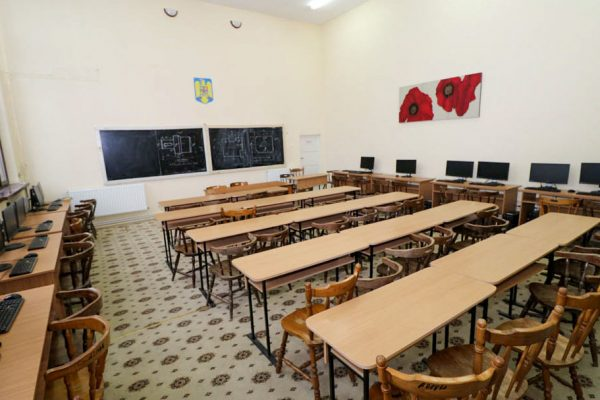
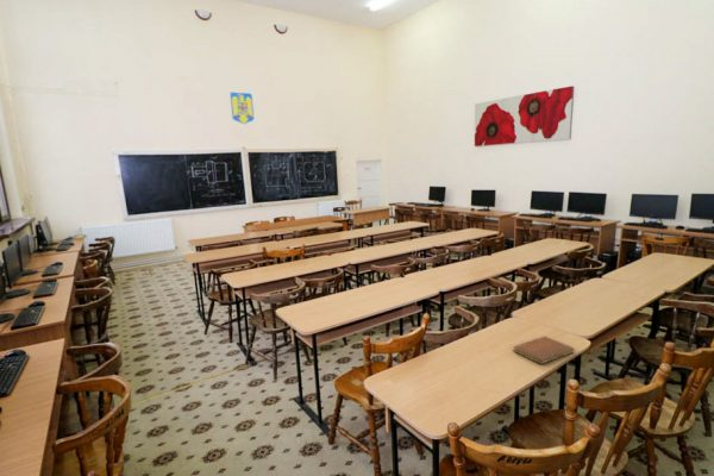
+ notebook [512,336,576,365]
